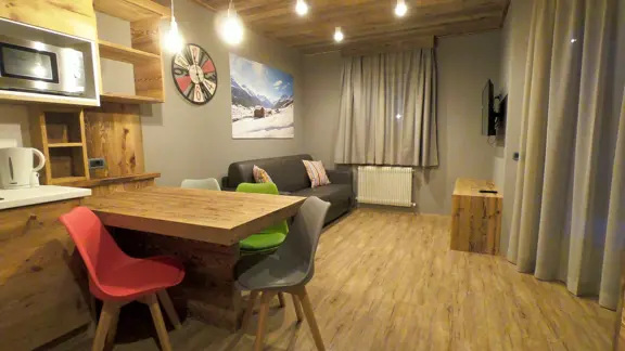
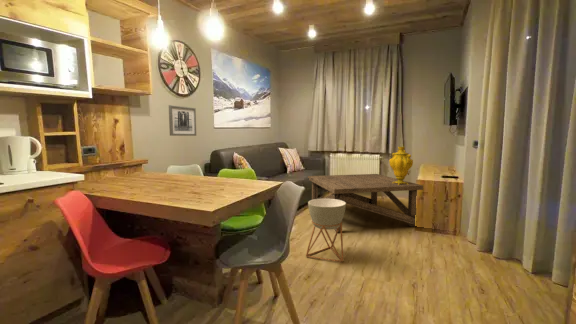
+ wall art [168,104,197,137]
+ decorative urn [388,146,414,185]
+ coffee table [307,173,424,232]
+ planter [305,198,347,263]
